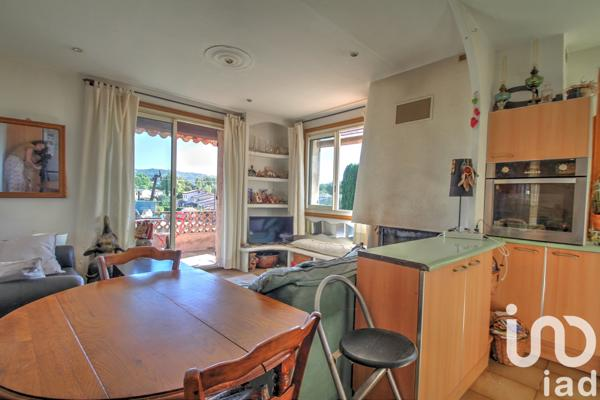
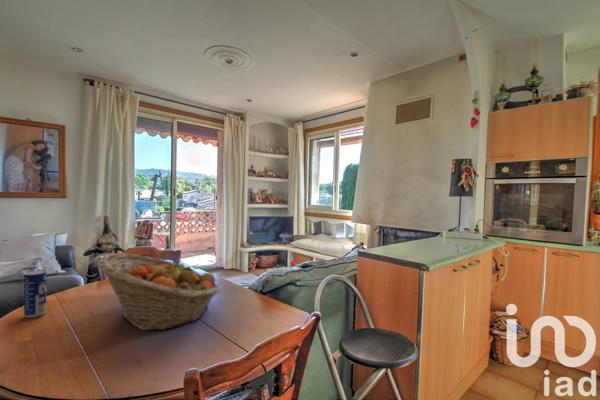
+ fruit basket [96,253,222,332]
+ beverage can [23,269,47,319]
